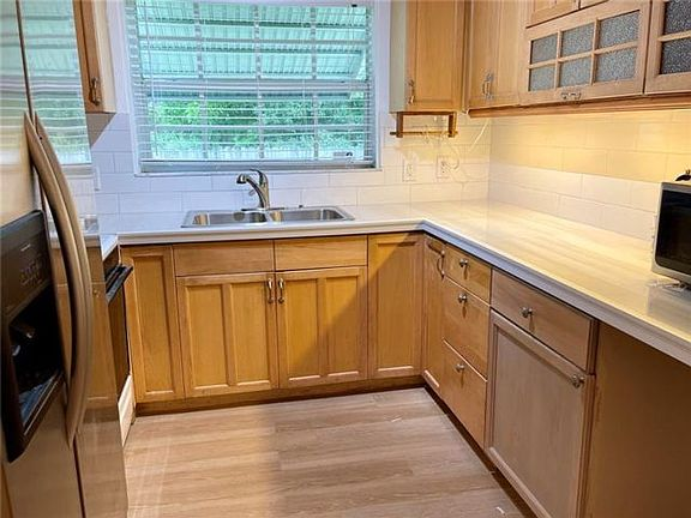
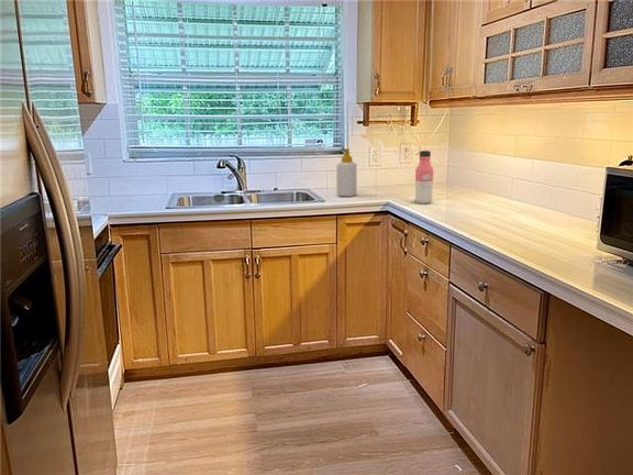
+ water bottle [414,150,435,205]
+ soap bottle [335,147,357,198]
